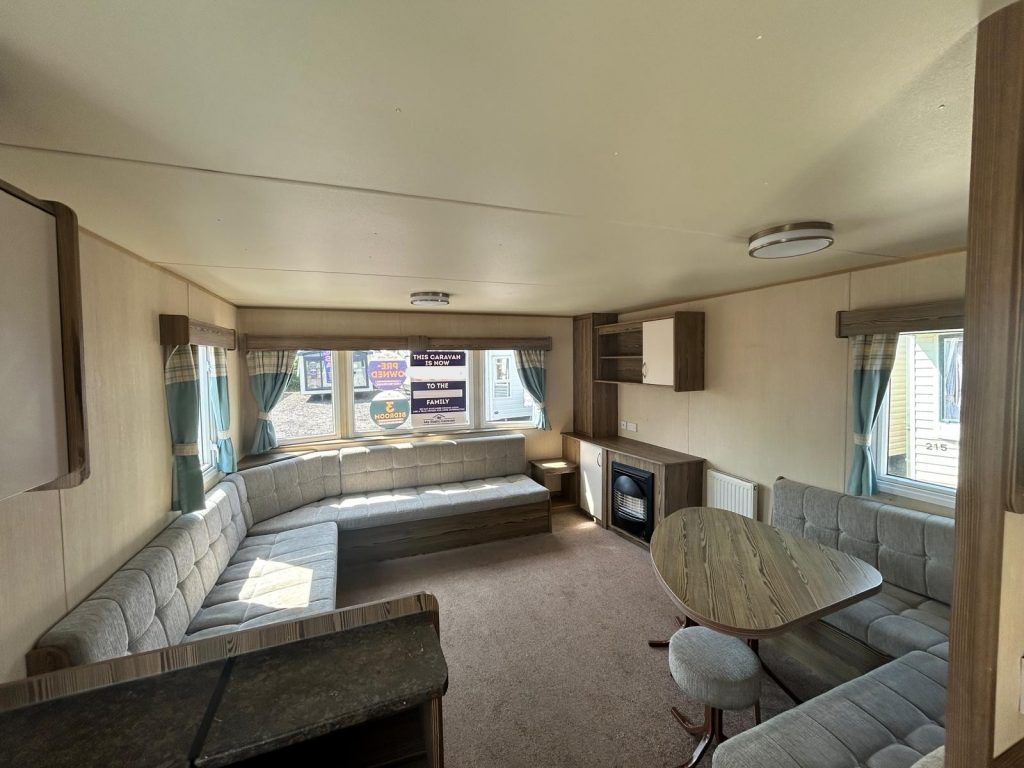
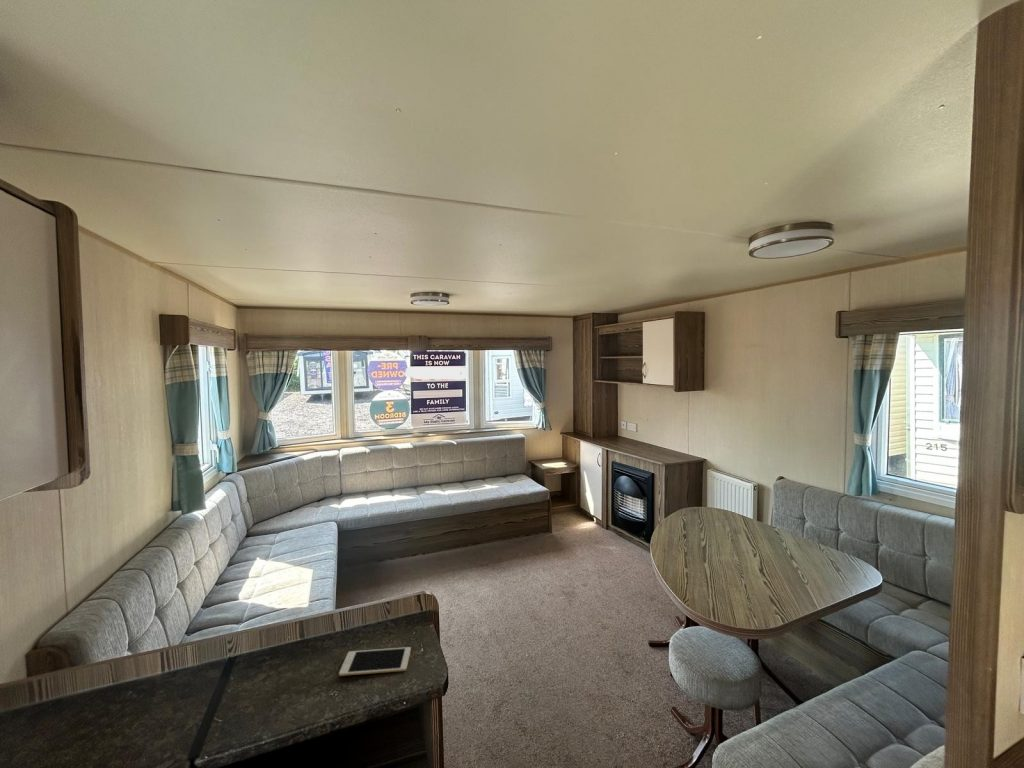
+ cell phone [338,646,412,677]
